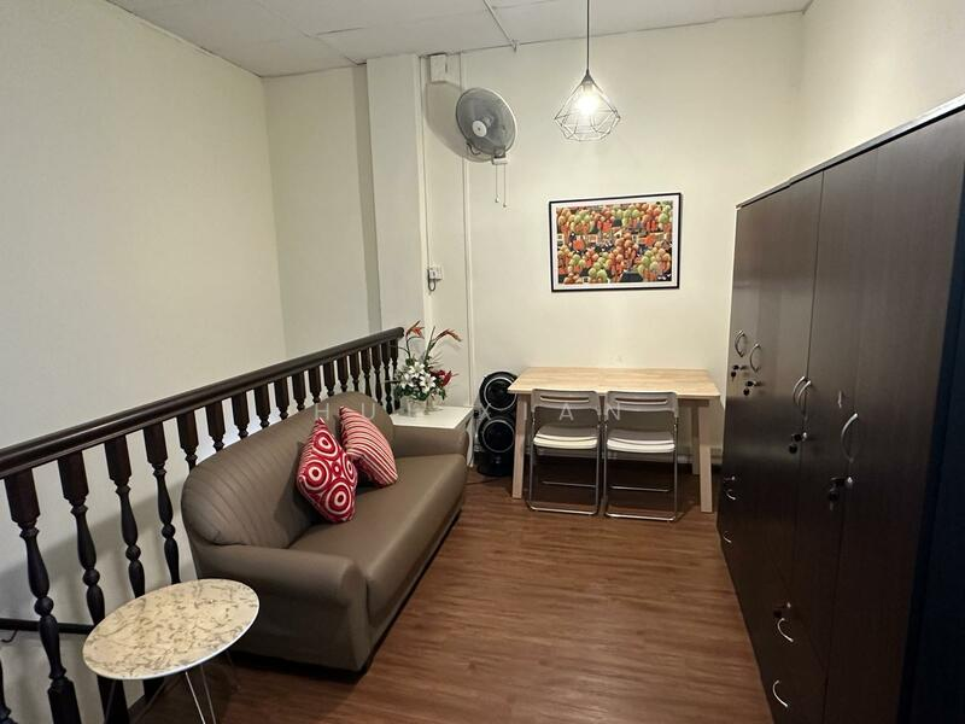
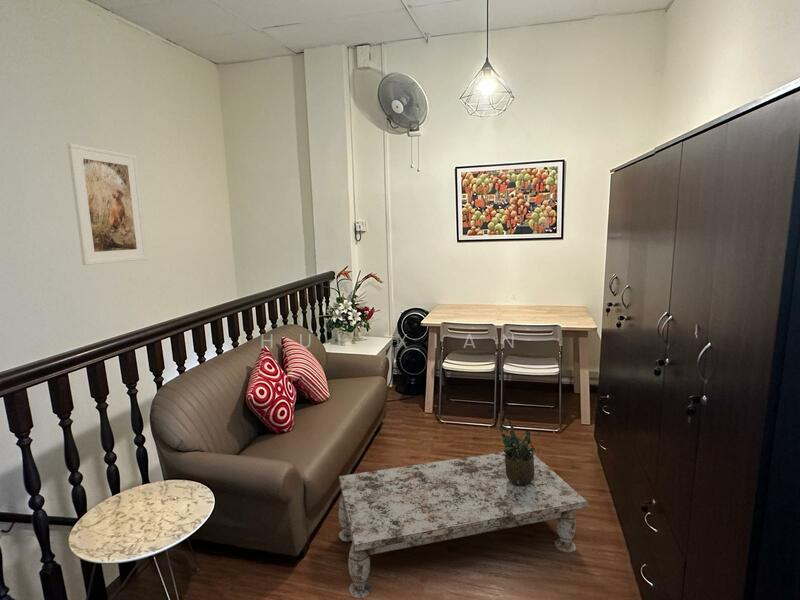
+ coffee table [337,451,588,599]
+ potted plant [499,419,542,486]
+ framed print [66,142,148,266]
